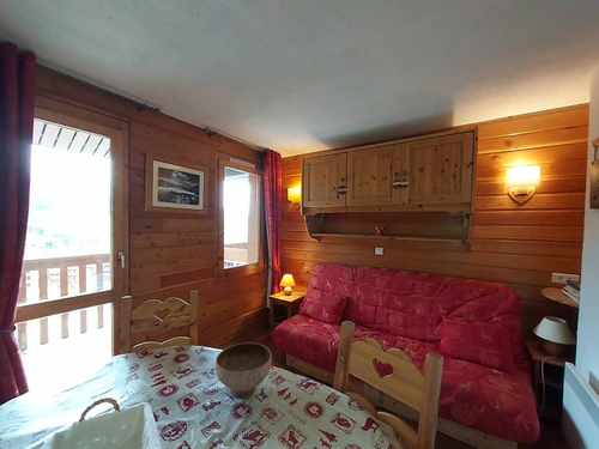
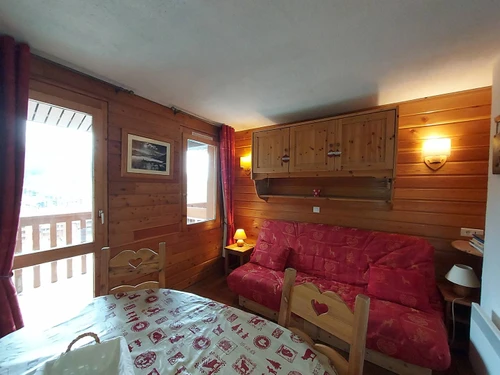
- bowl [214,341,273,399]
